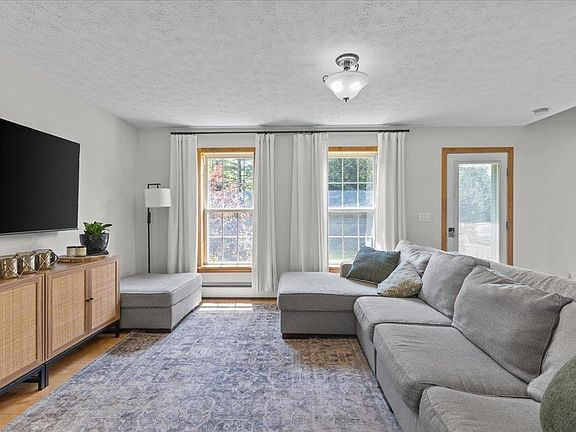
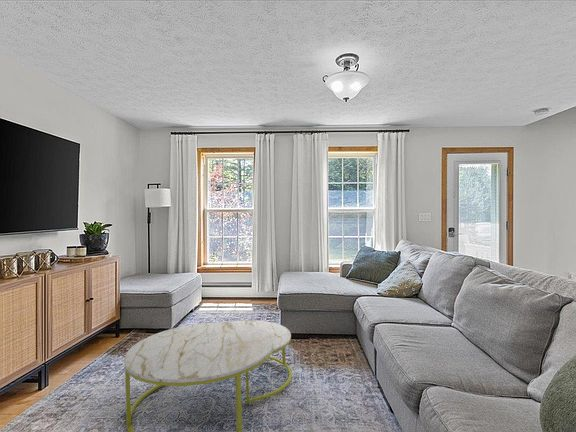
+ coffee table [123,320,293,432]
